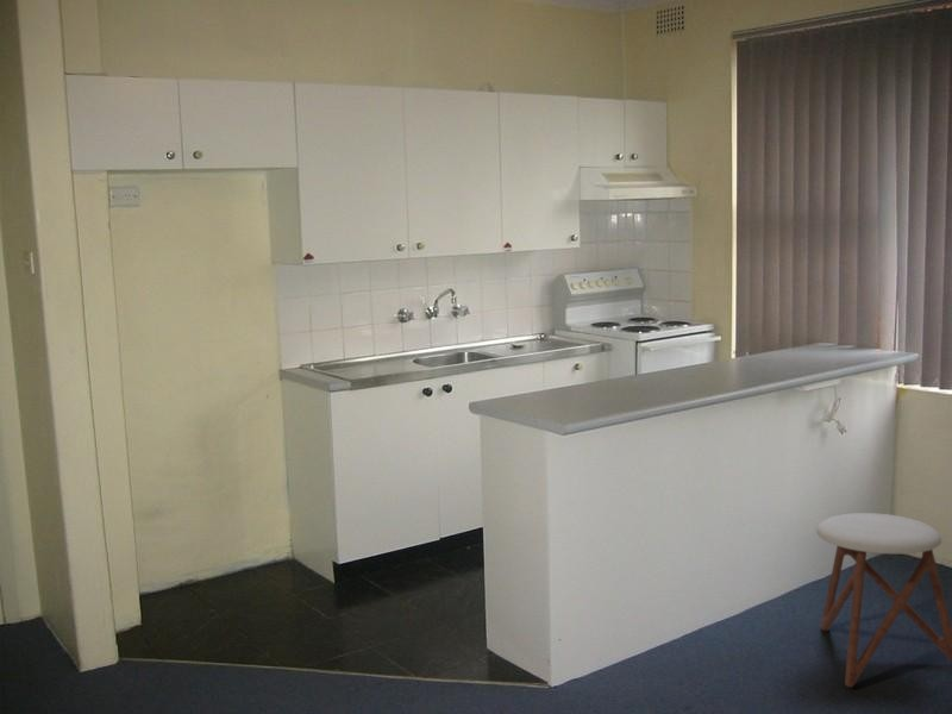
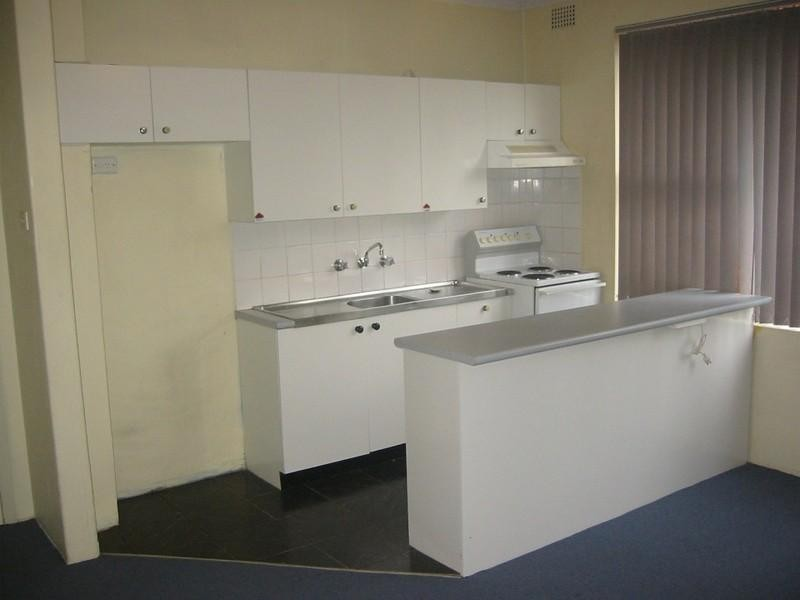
- stool [815,512,952,689]
